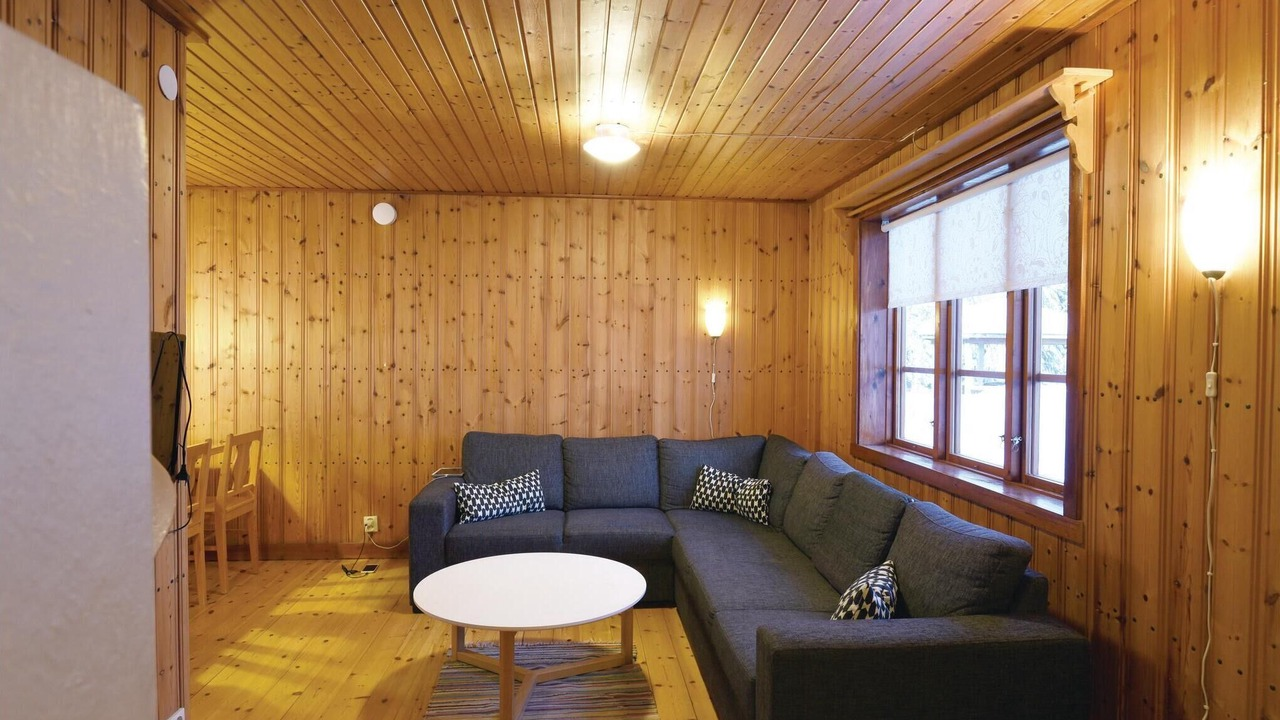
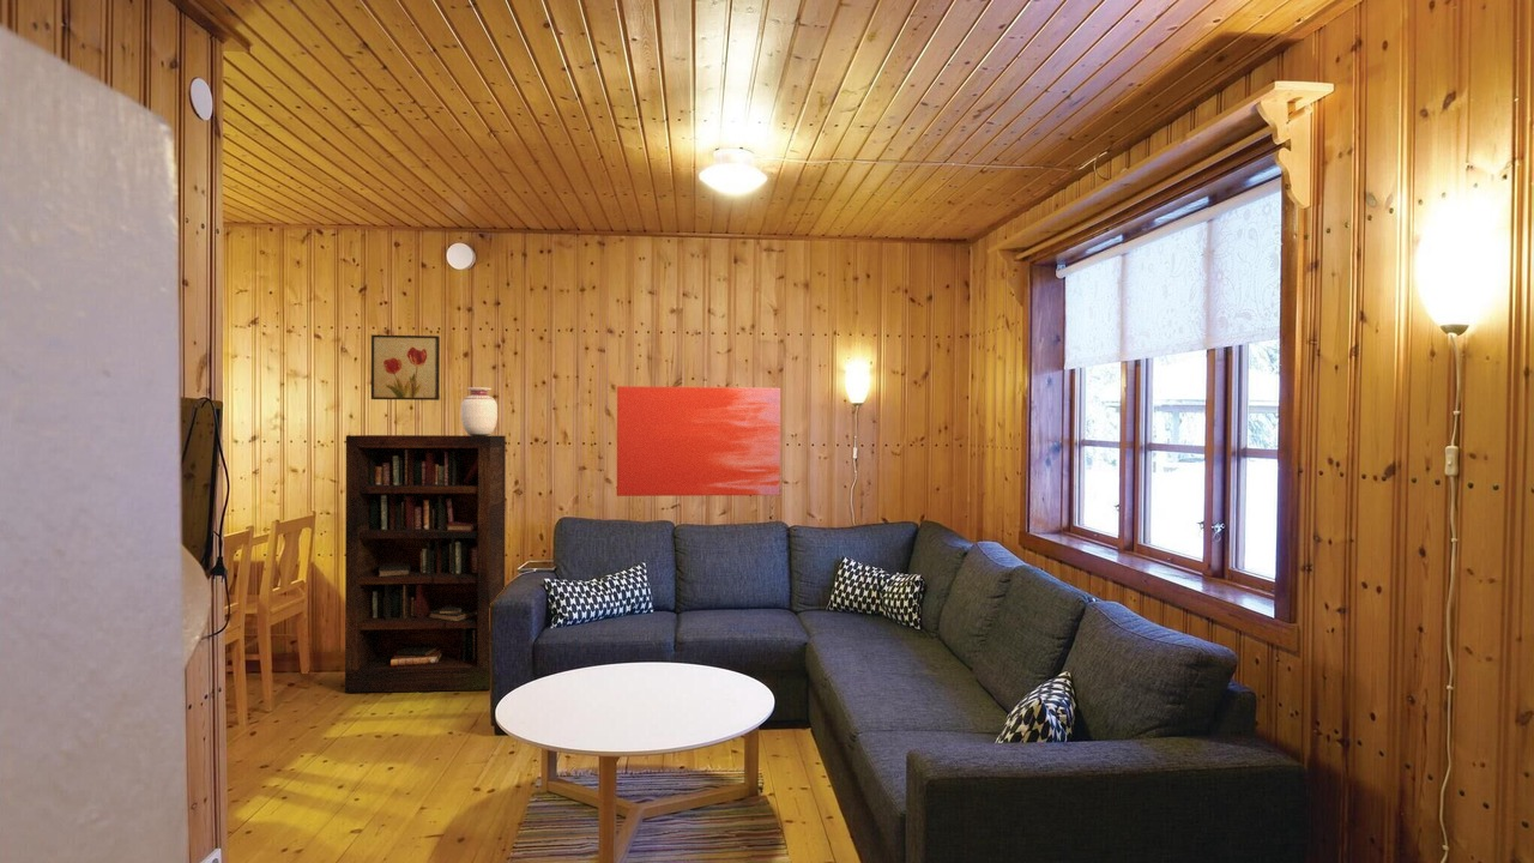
+ wall art [370,333,441,402]
+ vase [460,386,499,436]
+ bookcase [344,434,507,694]
+ wall art [616,385,781,497]
